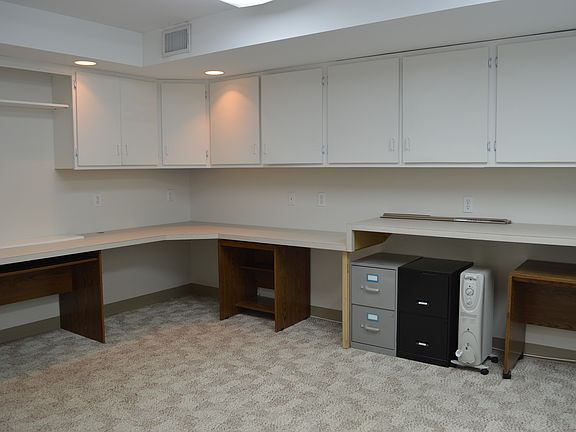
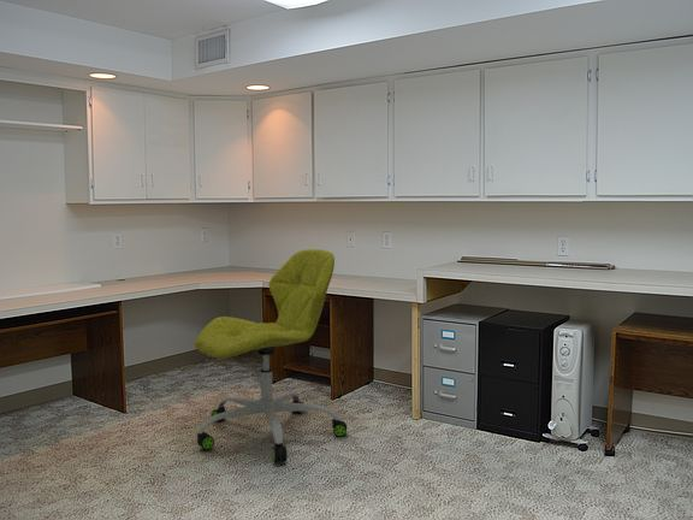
+ office chair [194,248,348,463]
